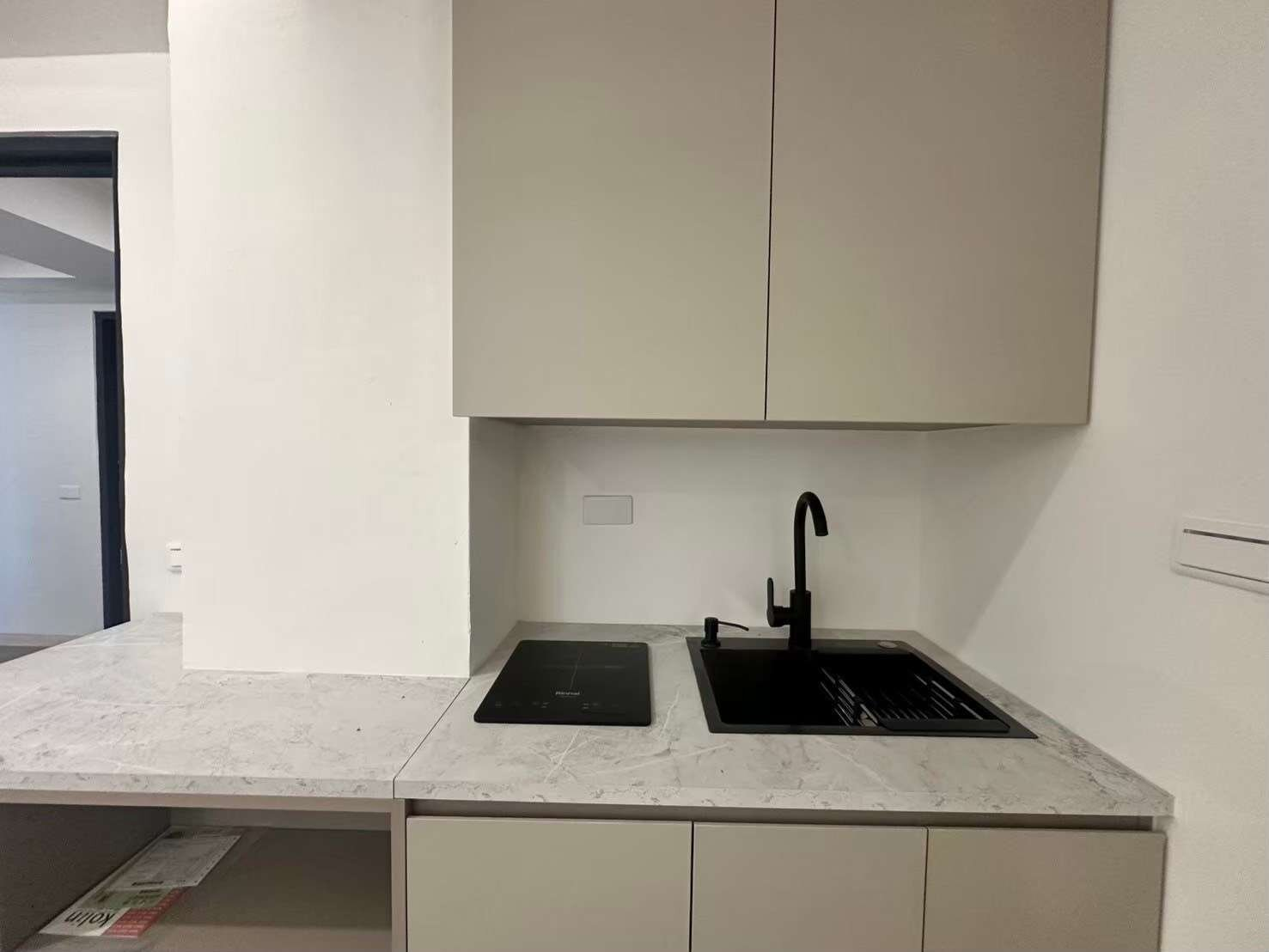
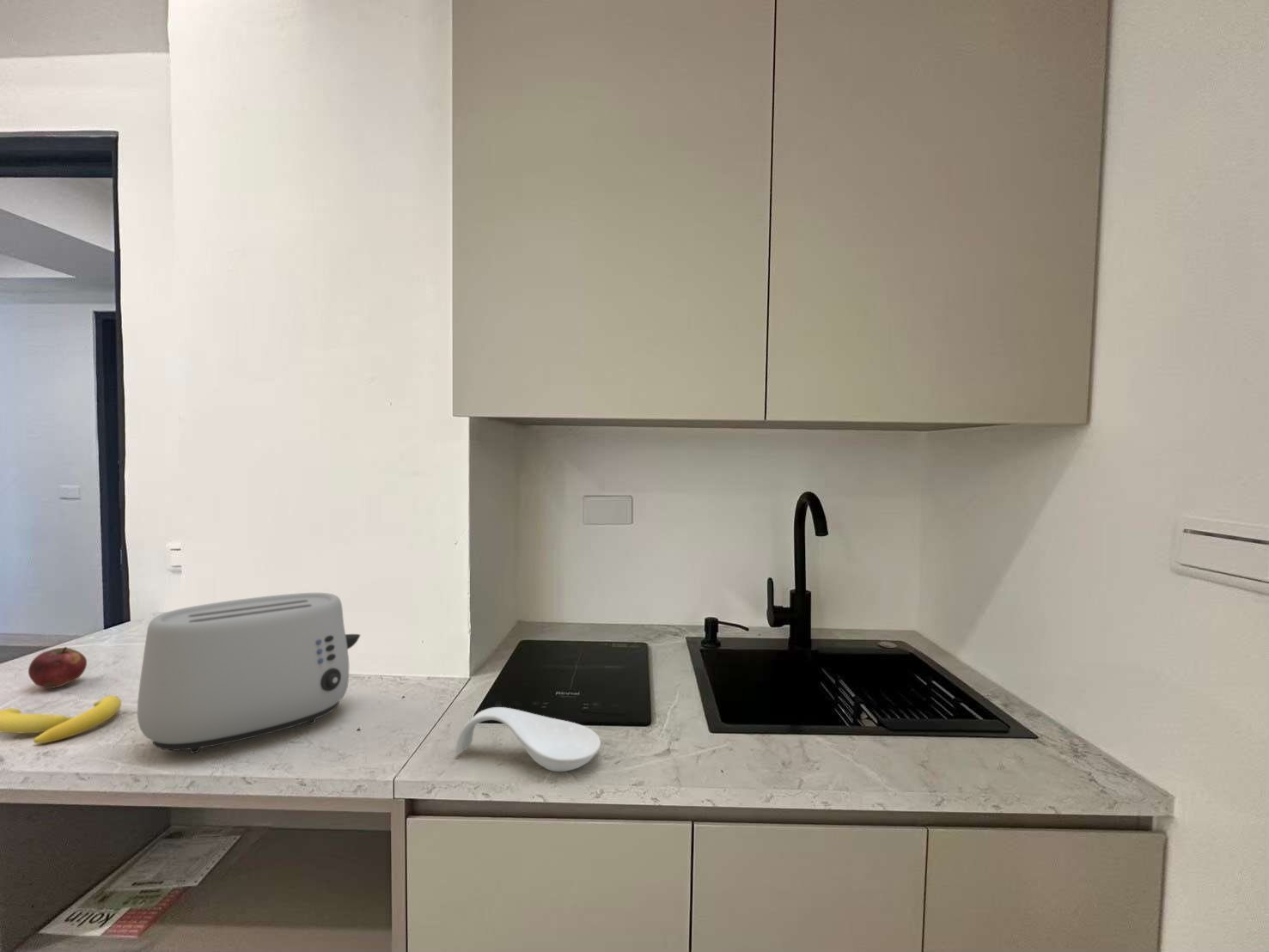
+ banana [0,695,122,744]
+ fruit [27,646,88,689]
+ spoon rest [455,706,601,772]
+ toaster [137,592,361,754]
